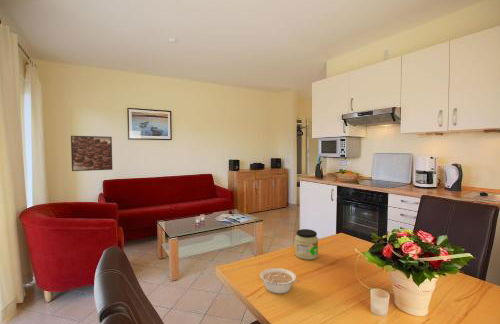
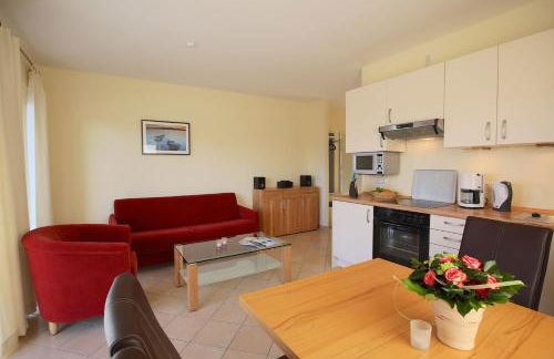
- legume [259,267,300,295]
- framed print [70,135,113,172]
- jar [294,228,319,261]
